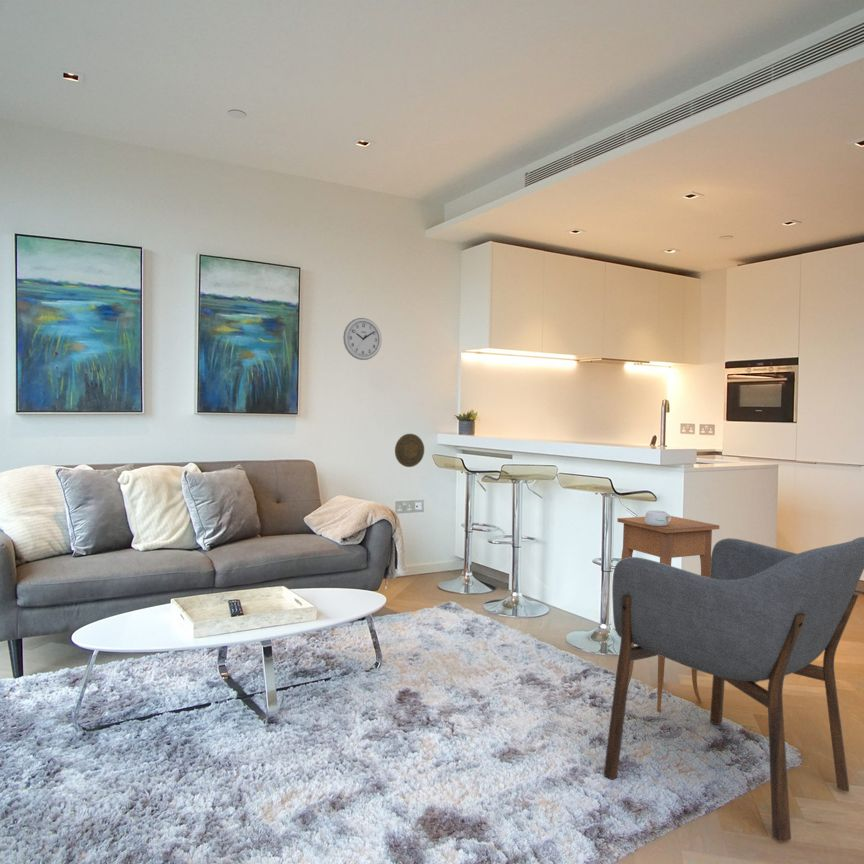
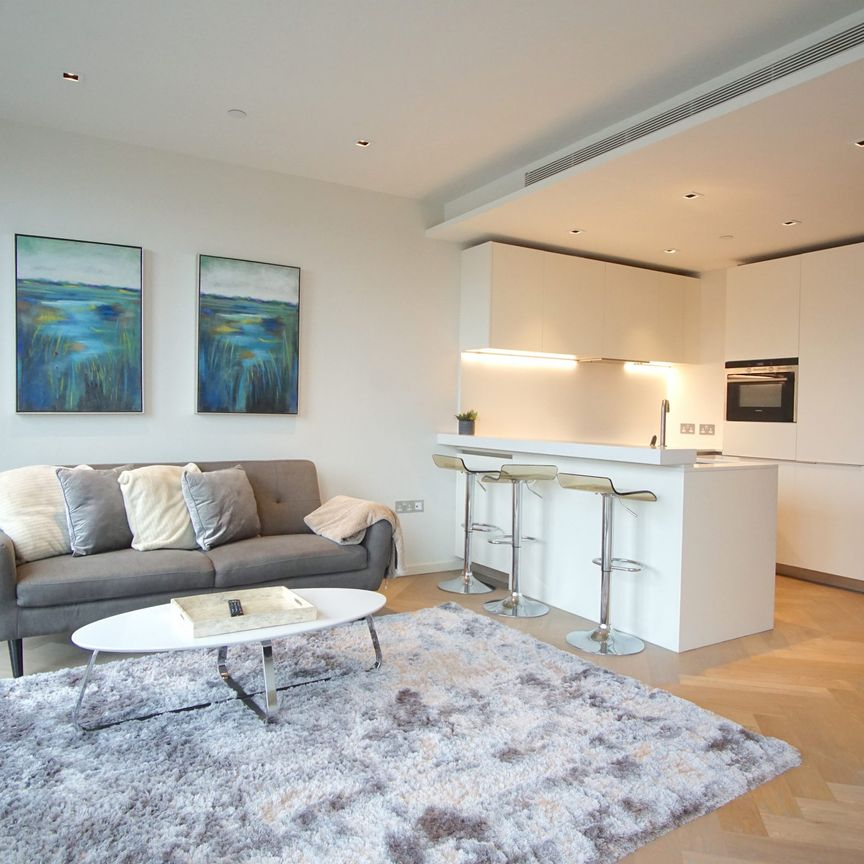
- side table [617,515,720,712]
- decorative plate [394,433,425,468]
- mug [644,509,672,526]
- armchair [603,536,864,842]
- wall clock [342,317,383,361]
